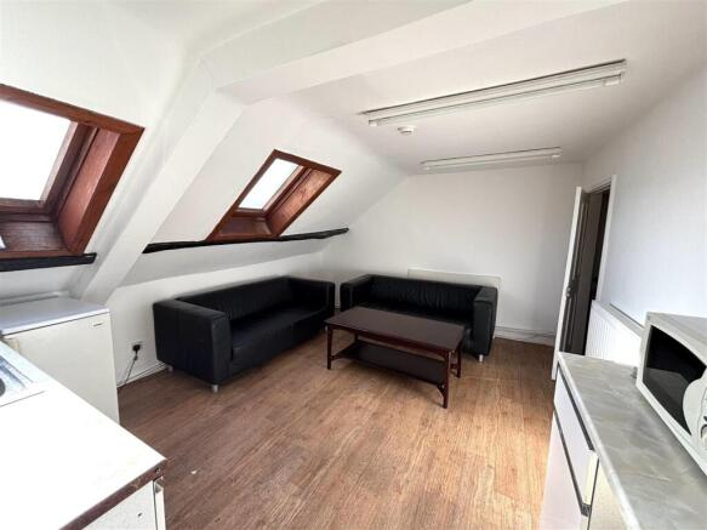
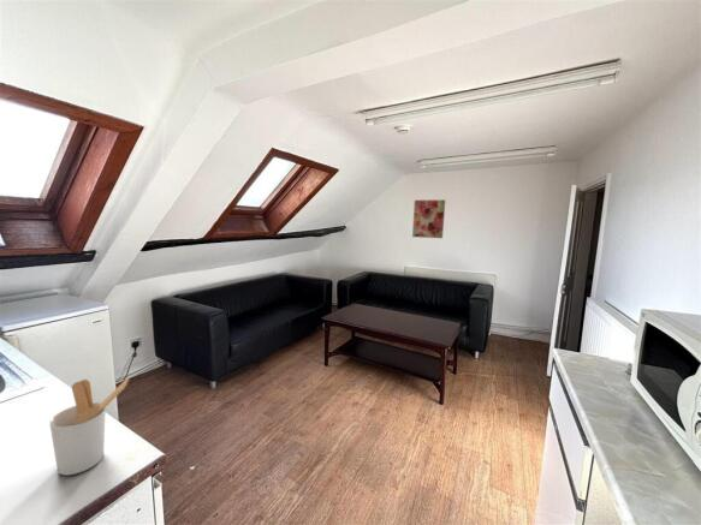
+ wall art [411,198,446,239]
+ utensil holder [48,377,130,476]
